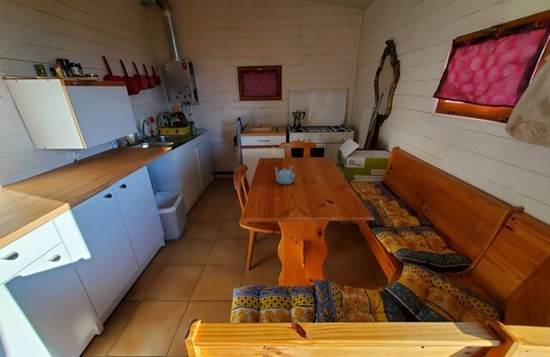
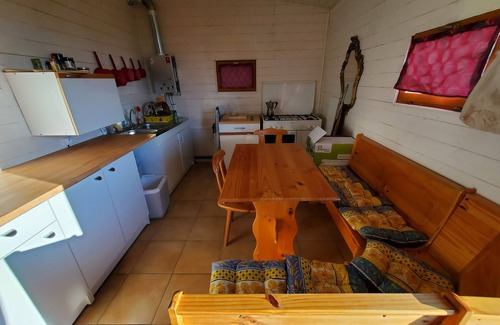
- teapot [273,165,296,186]
